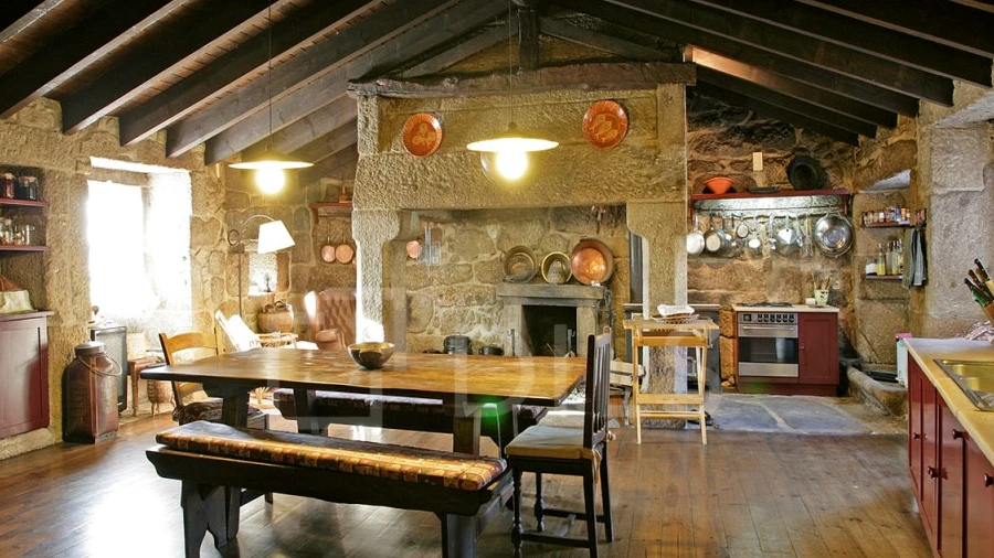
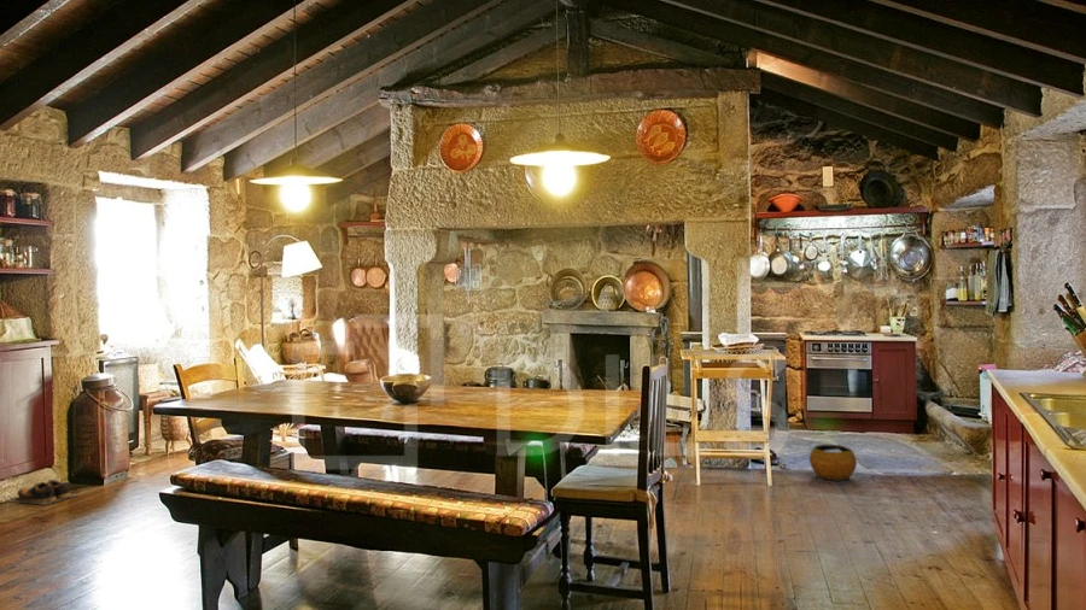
+ clay pot [808,444,858,483]
+ shoes [11,479,77,505]
